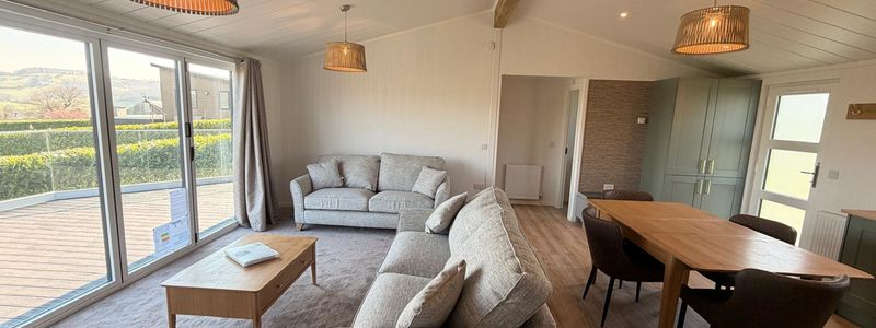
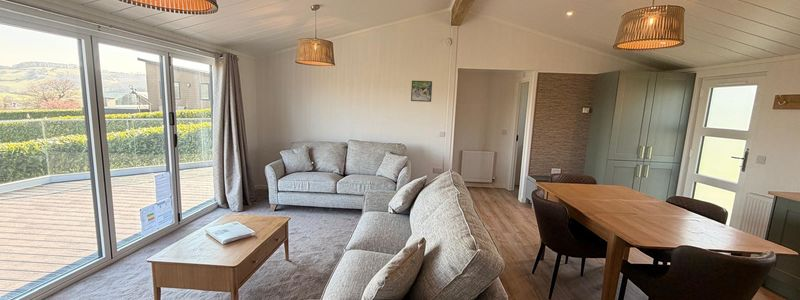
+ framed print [410,80,433,103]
